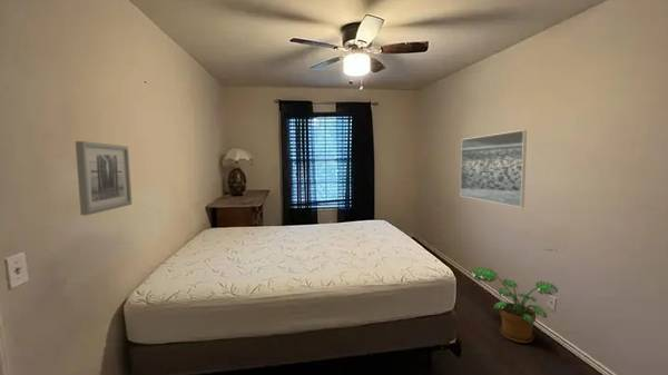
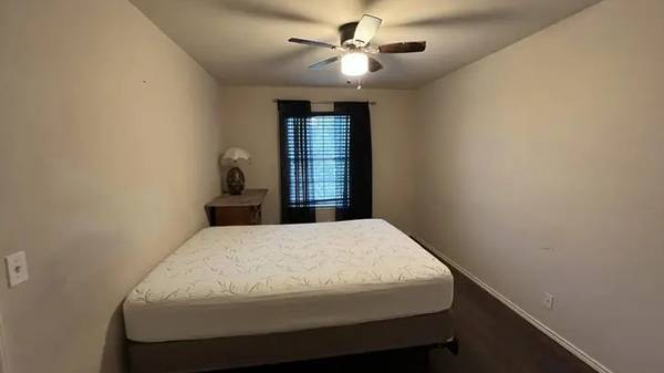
- potted plant [469,266,559,344]
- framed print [460,129,528,208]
- wall art [75,140,132,217]
